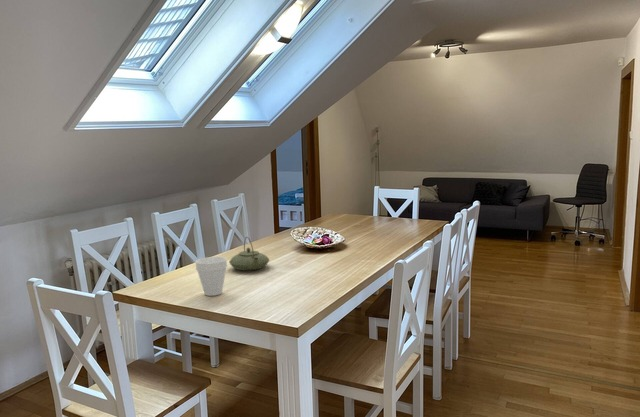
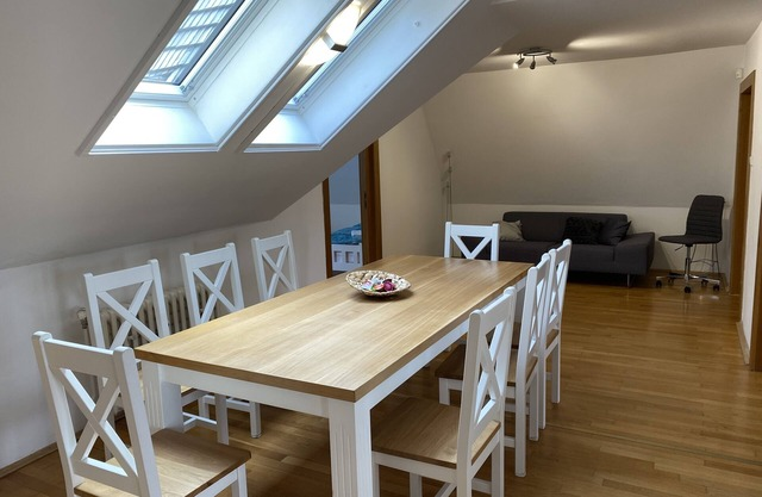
- teapot [228,236,270,271]
- cup [195,256,228,297]
